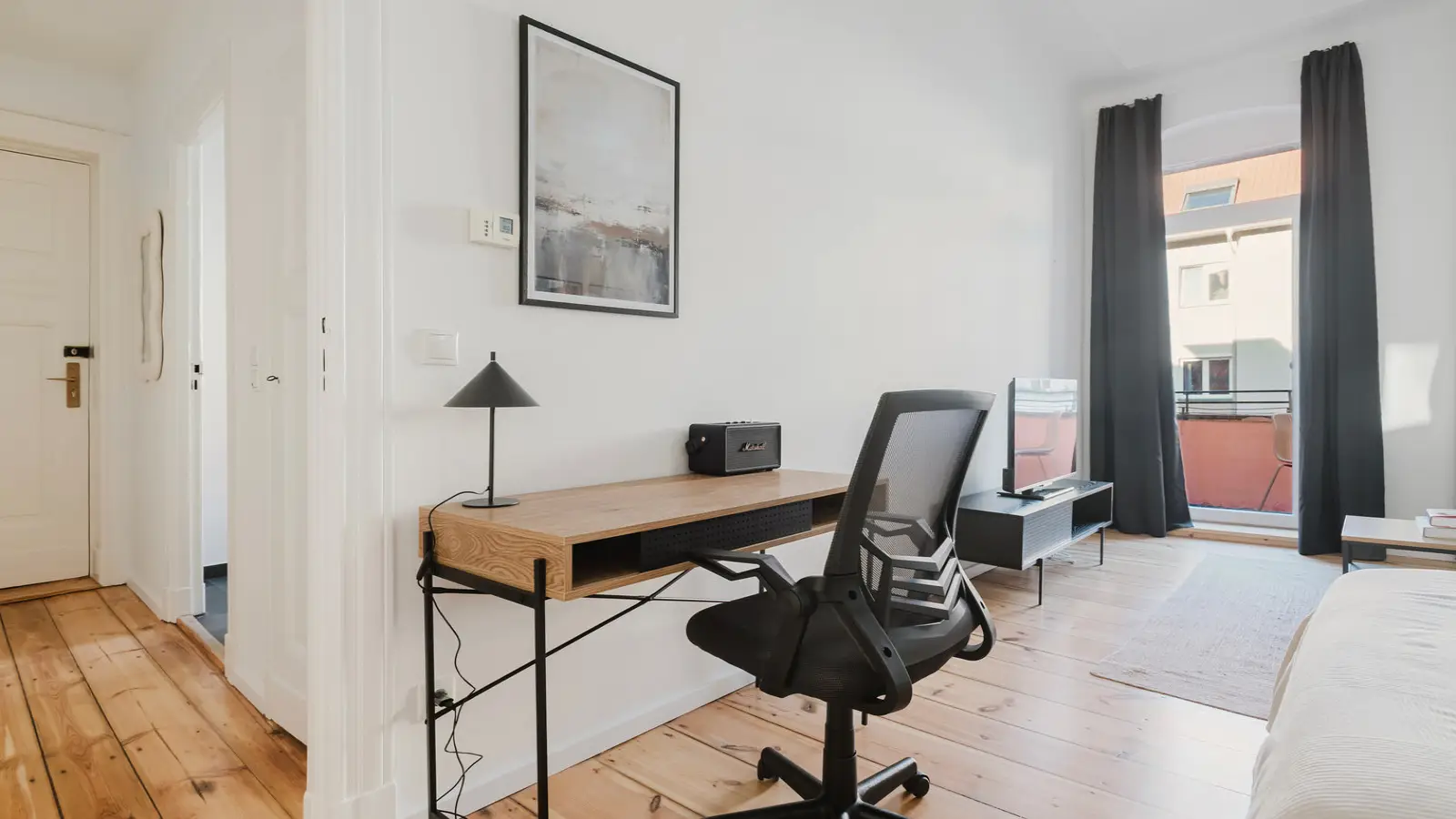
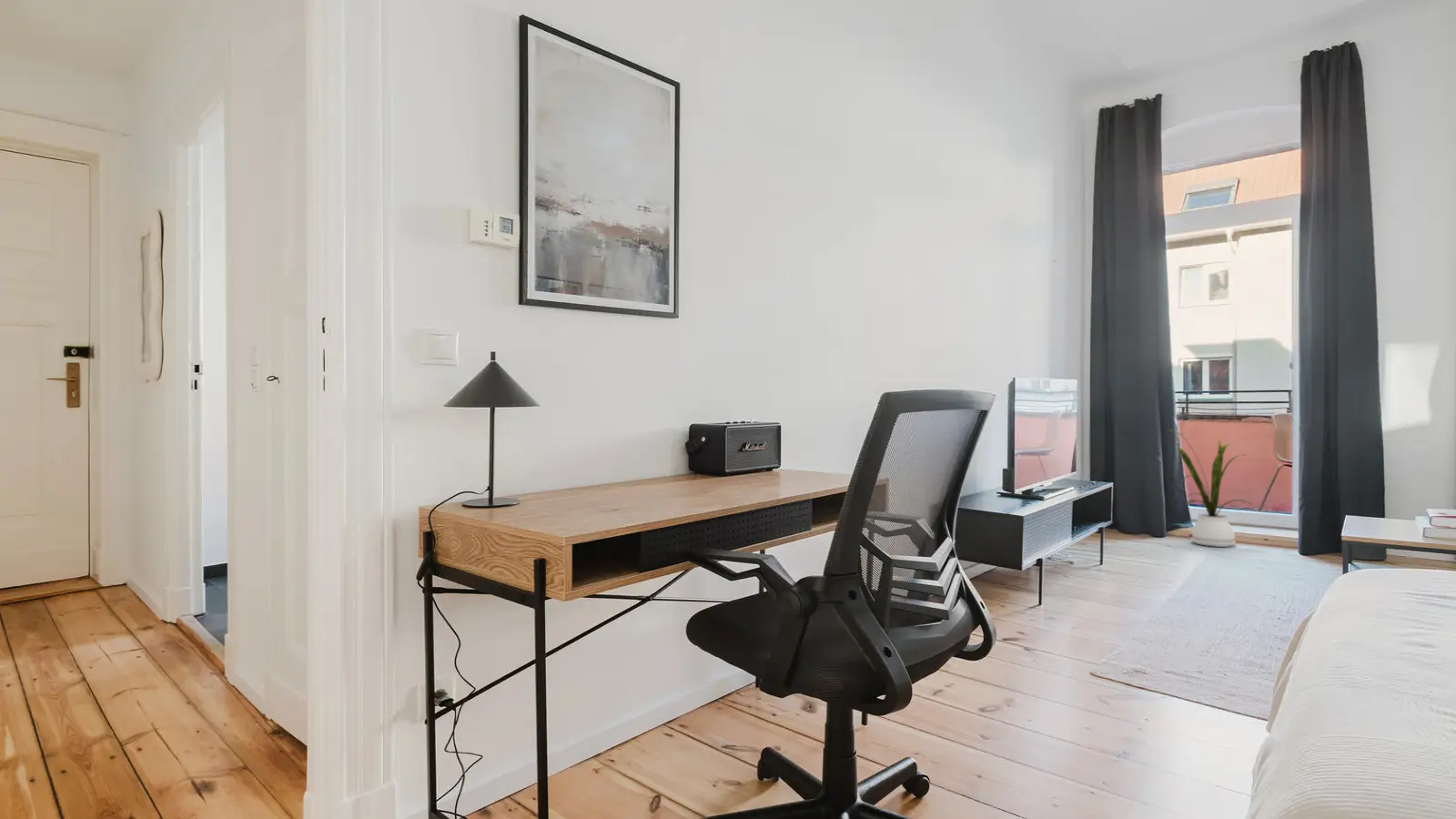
+ house plant [1167,429,1254,548]
